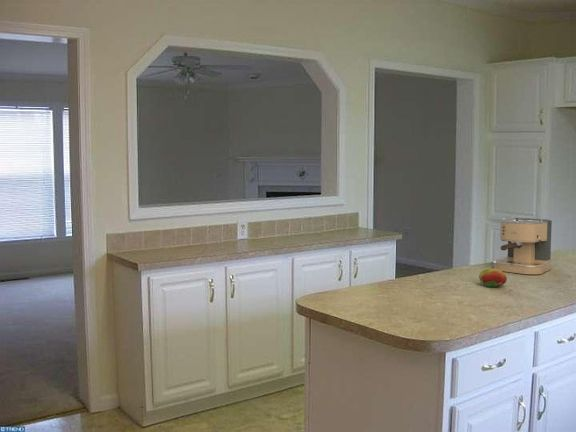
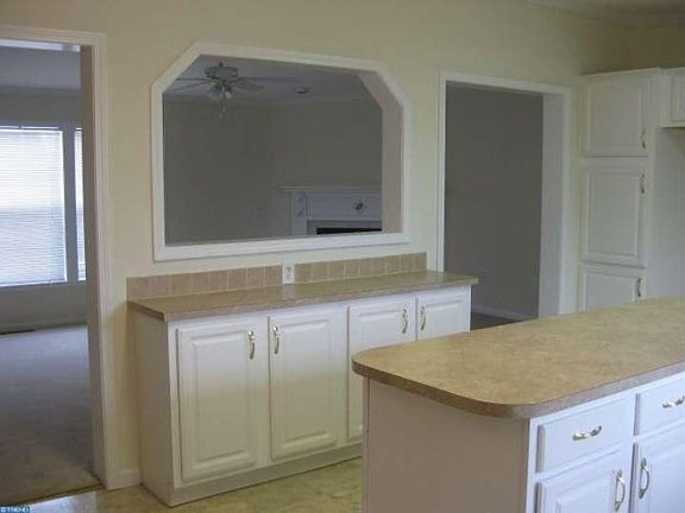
- fruit [478,267,508,288]
- coffee maker [493,216,553,275]
